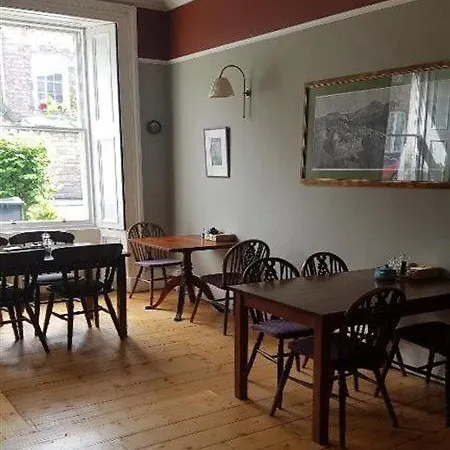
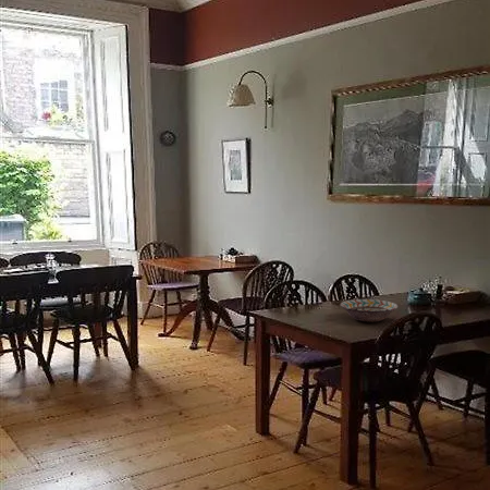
+ decorative bowl [340,298,399,323]
